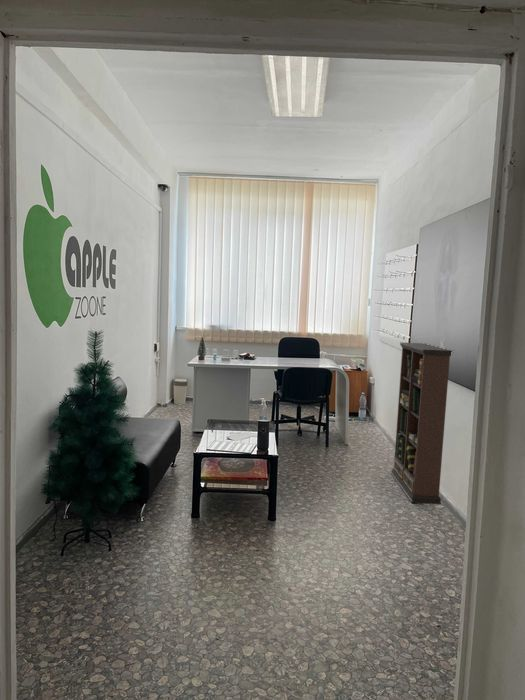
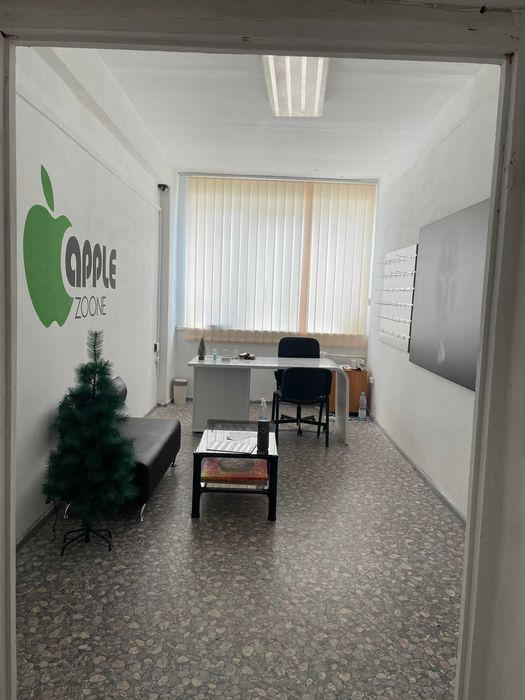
- bookcase [390,341,453,505]
